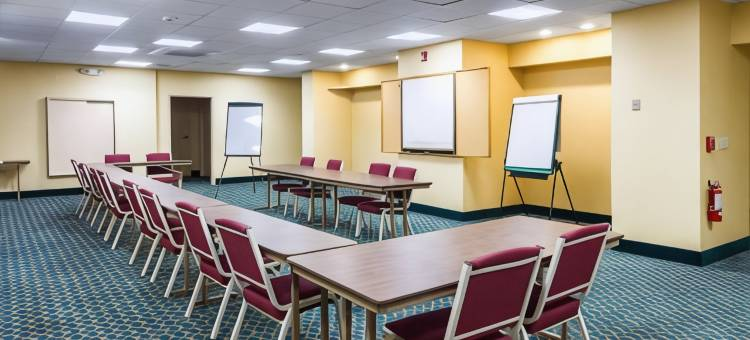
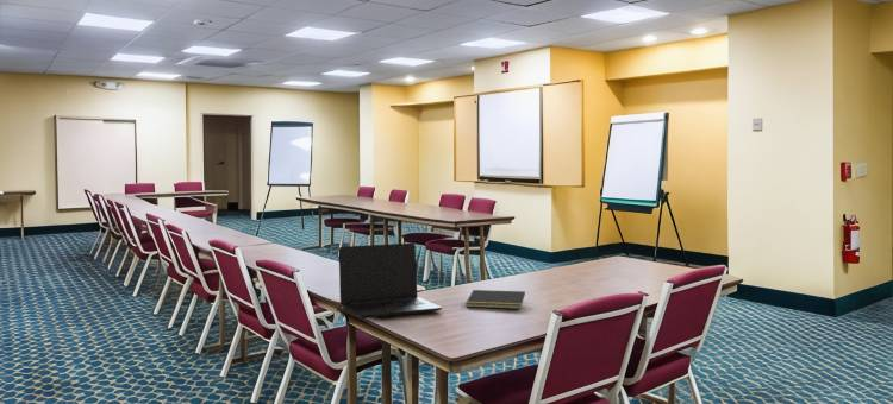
+ laptop [338,242,443,320]
+ notepad [464,289,526,310]
